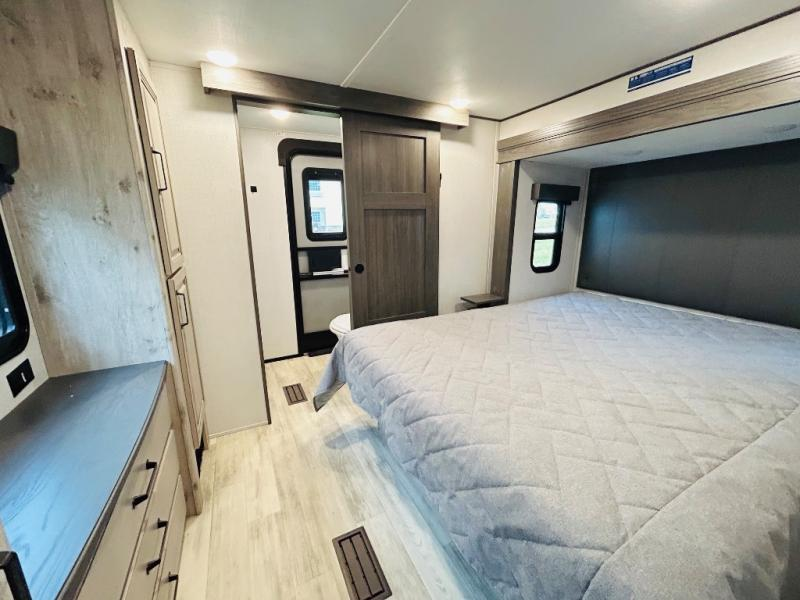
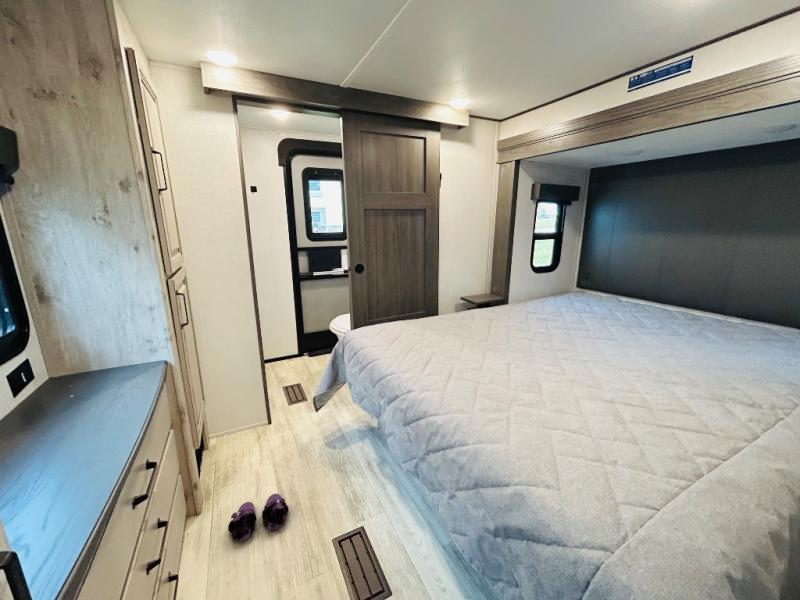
+ slippers [227,493,290,542]
